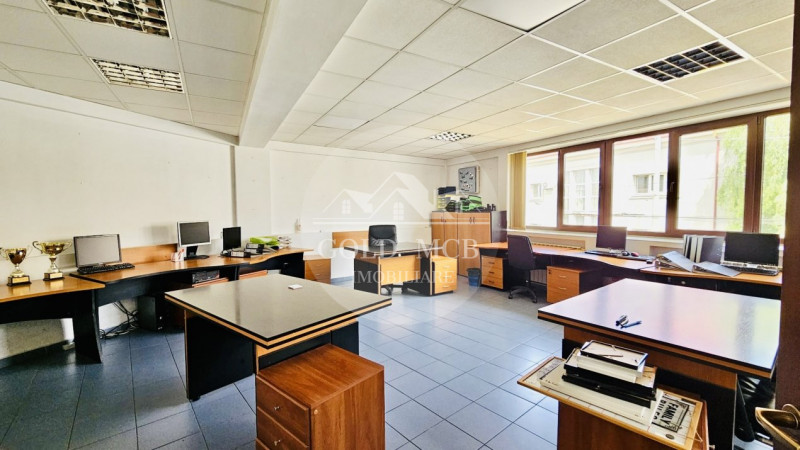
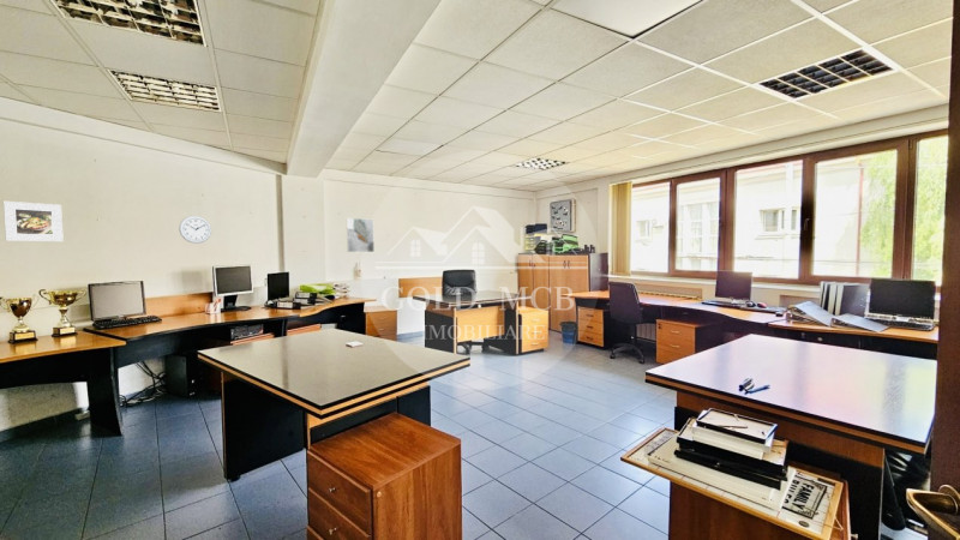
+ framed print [346,217,376,253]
+ wall clock [178,215,212,245]
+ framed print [2,200,65,242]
